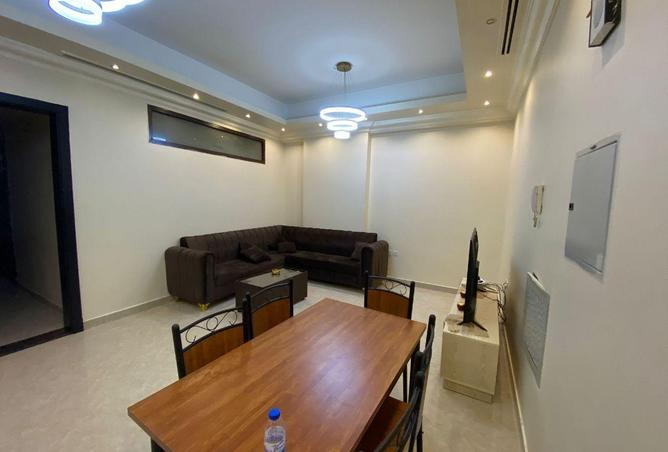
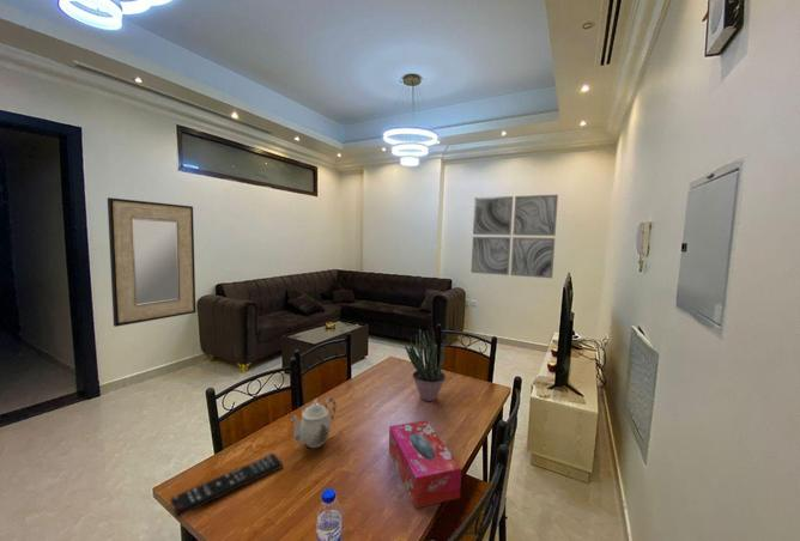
+ home mirror [107,196,196,328]
+ wall art [471,194,559,279]
+ remote control [170,452,284,518]
+ teapot [290,397,338,449]
+ tissue box [388,419,462,510]
+ potted plant [404,328,447,402]
